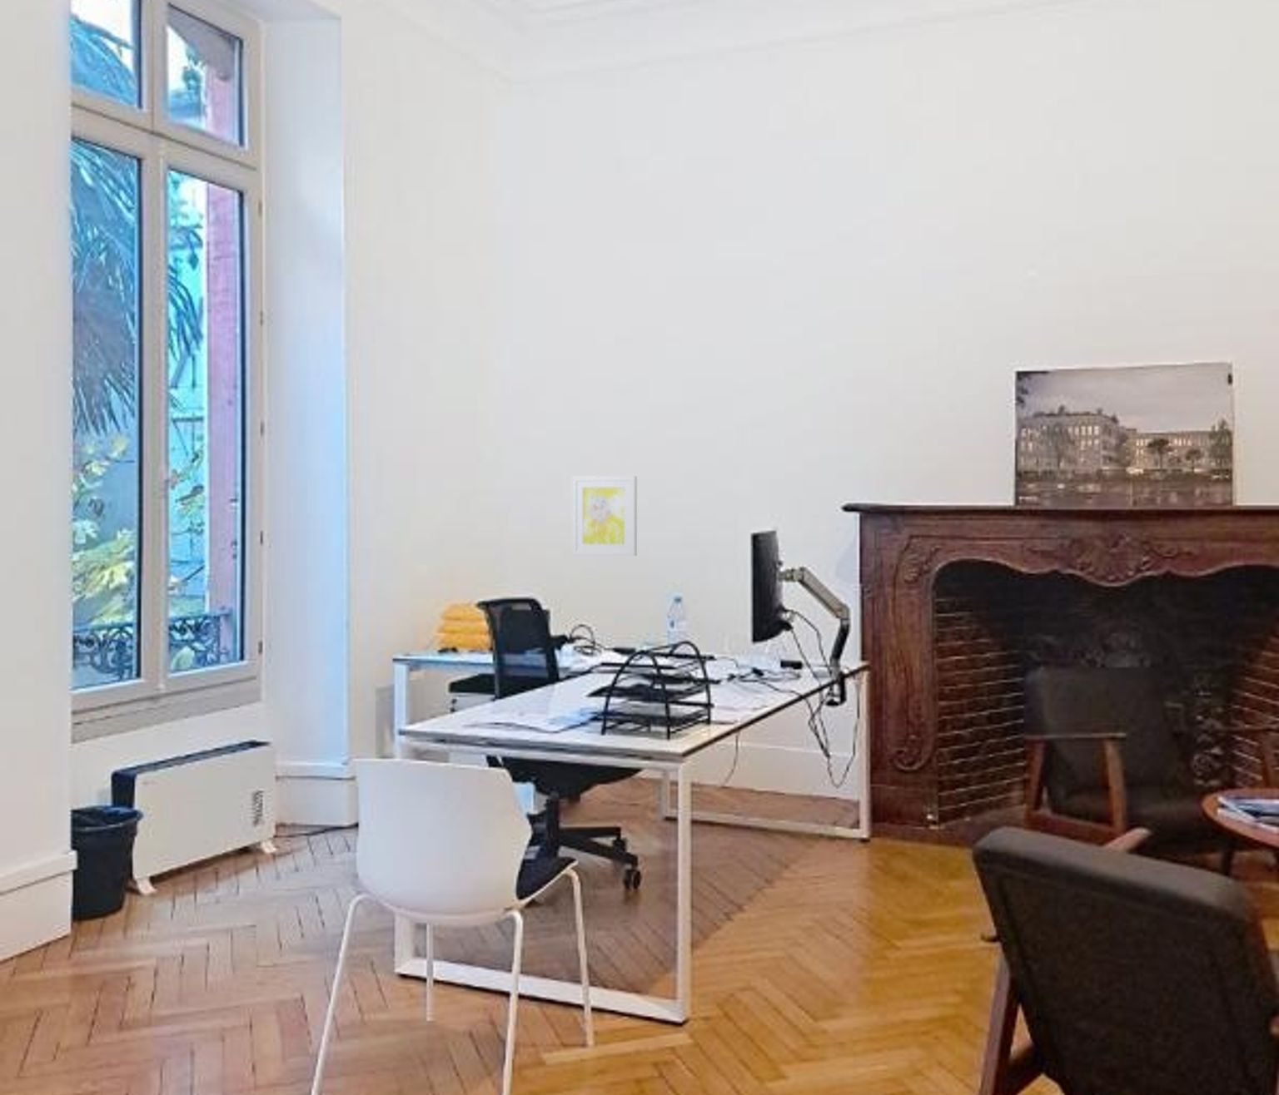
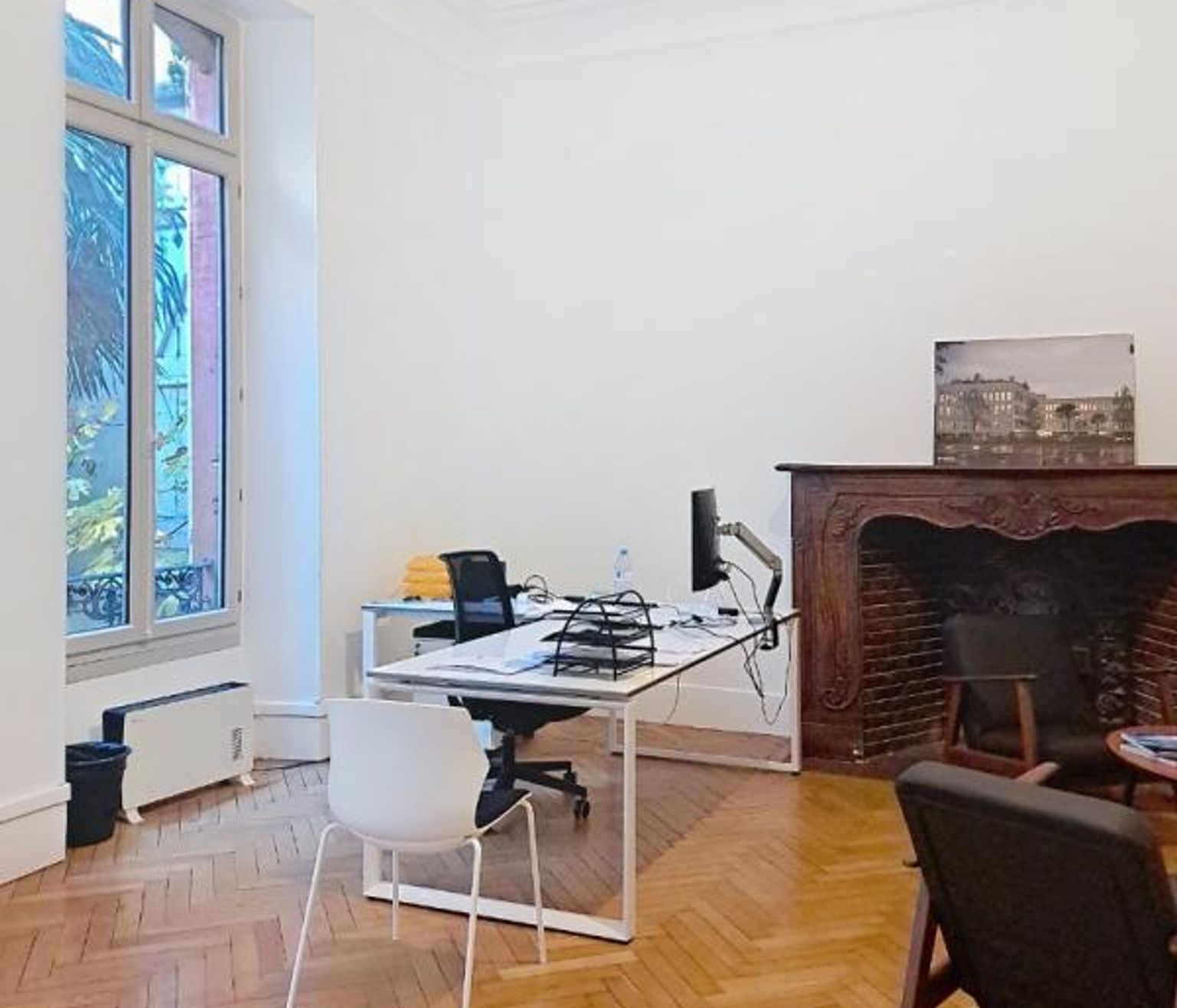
- wall art [572,475,638,556]
